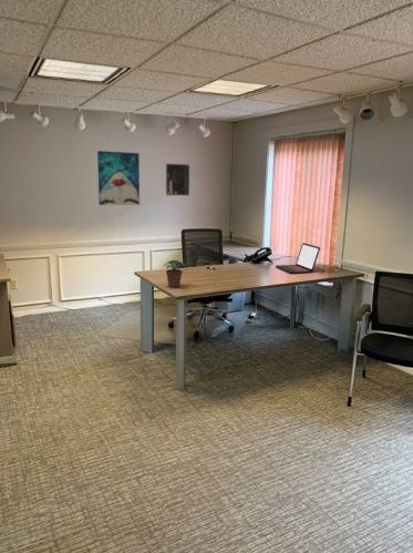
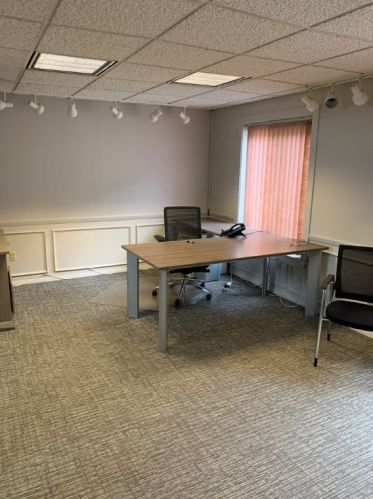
- laptop [275,242,321,275]
- wall art [96,150,141,206]
- potted plant [162,260,187,288]
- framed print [165,163,190,196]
